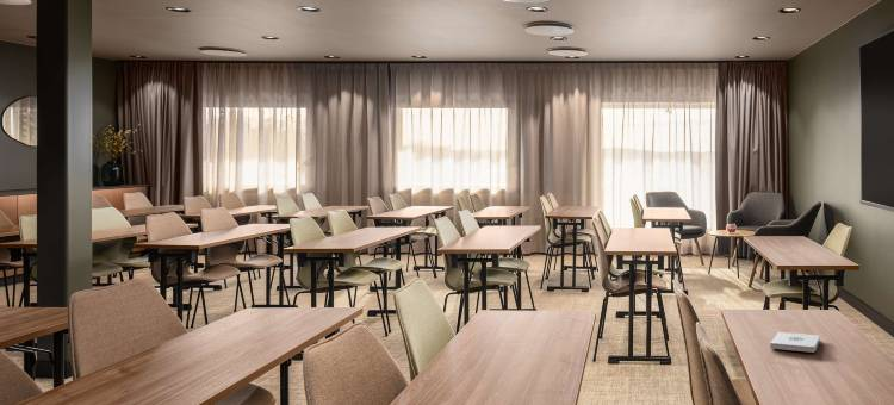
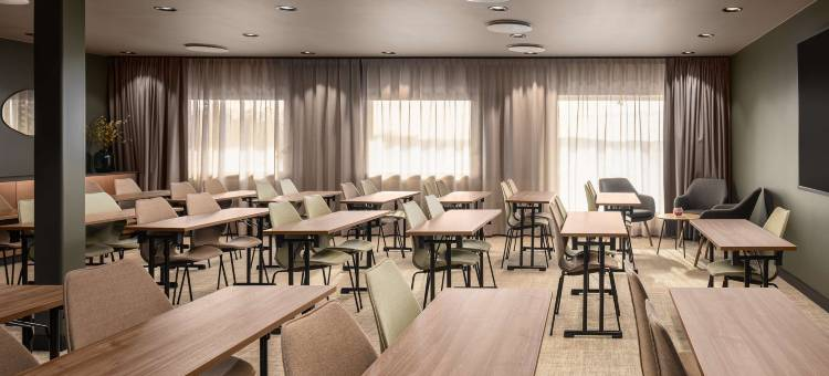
- notepad [769,331,821,354]
